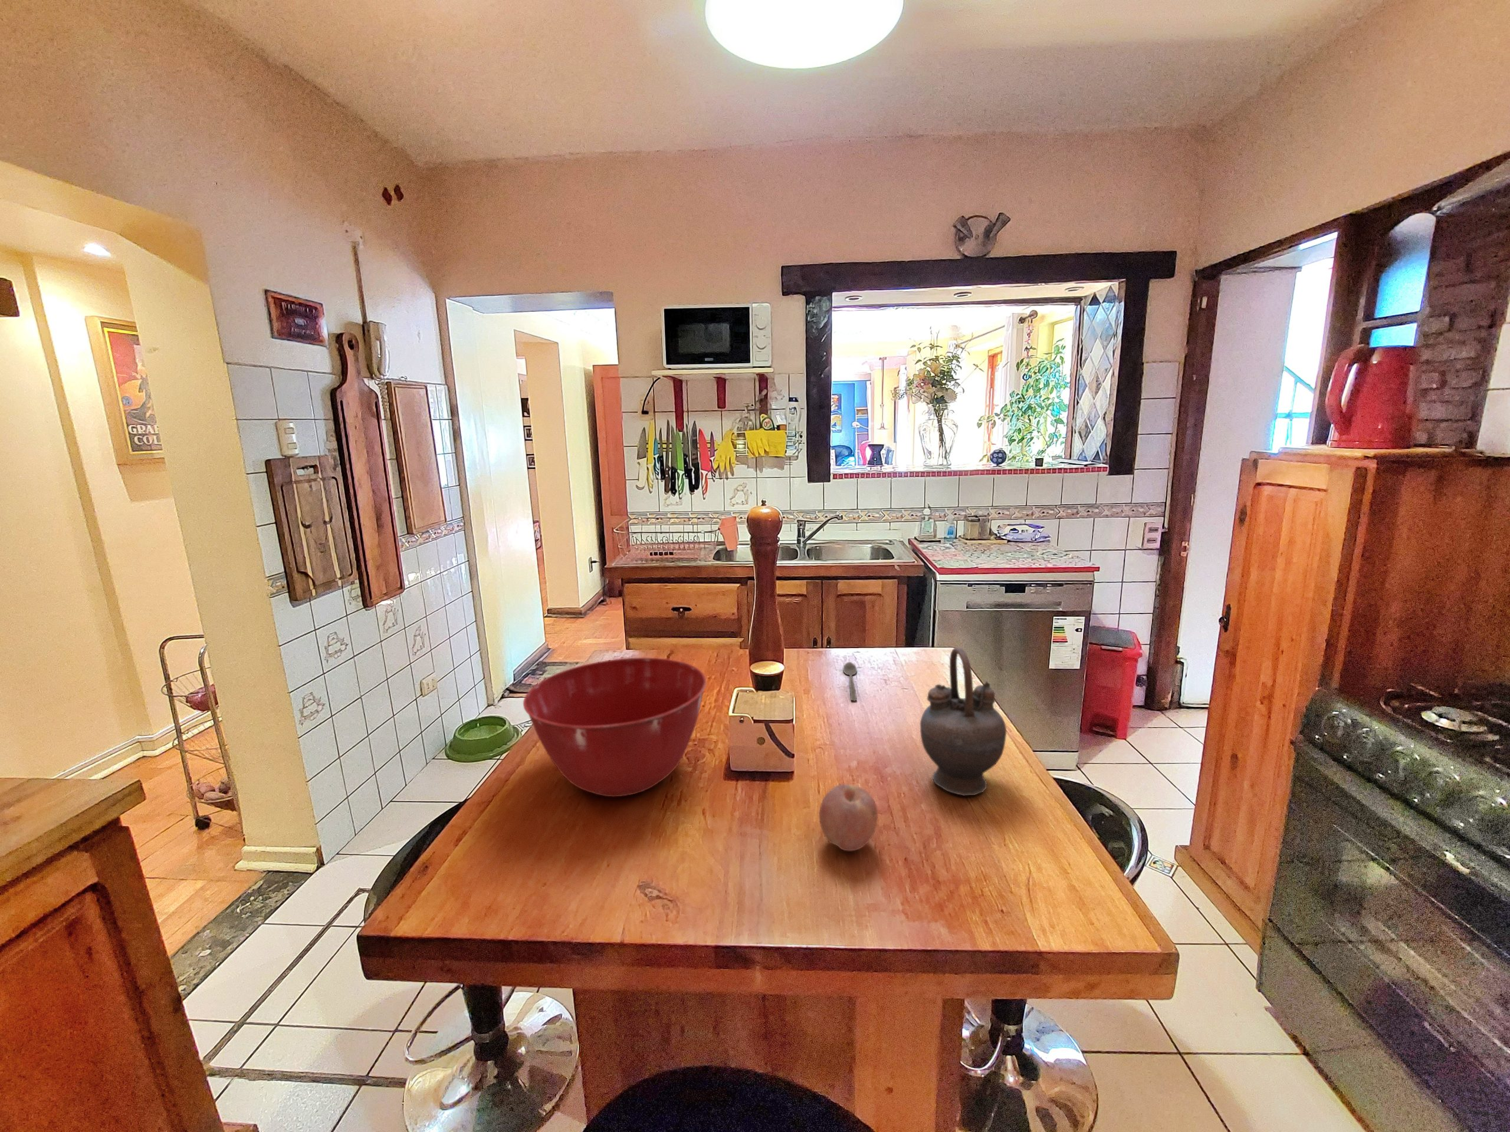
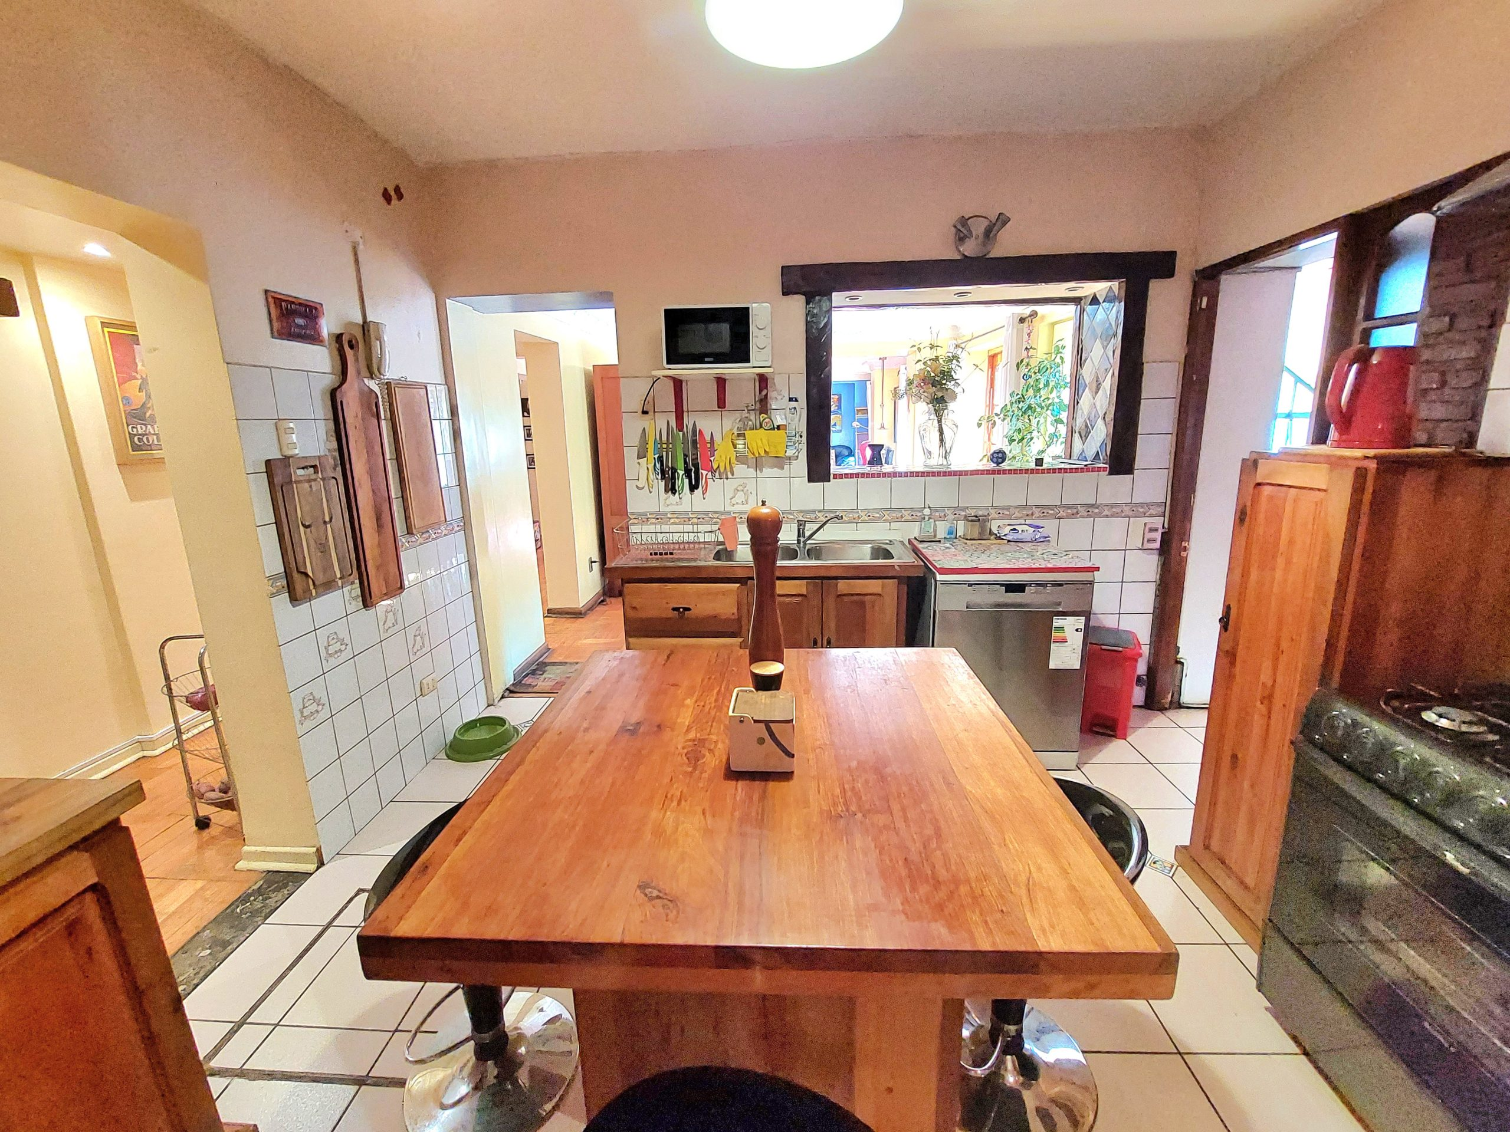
- fruit [819,784,879,851]
- mixing bowl [523,658,706,798]
- teapot [919,646,1007,797]
- spoon [842,661,857,702]
